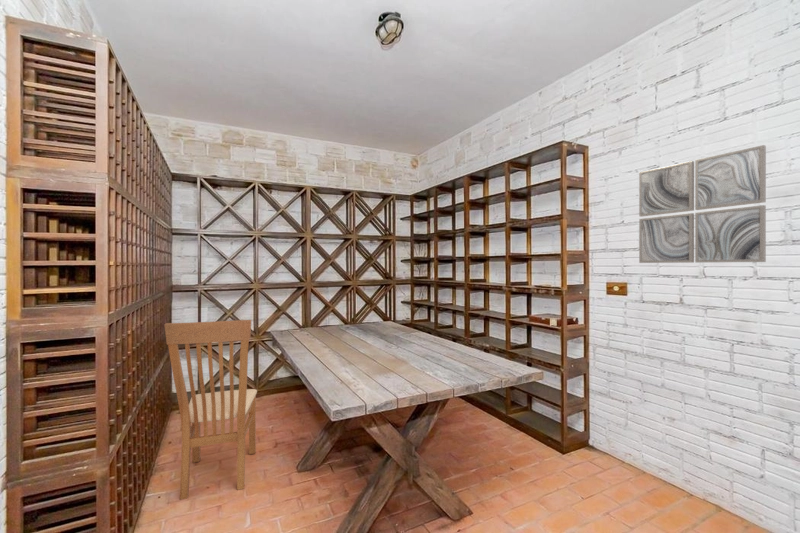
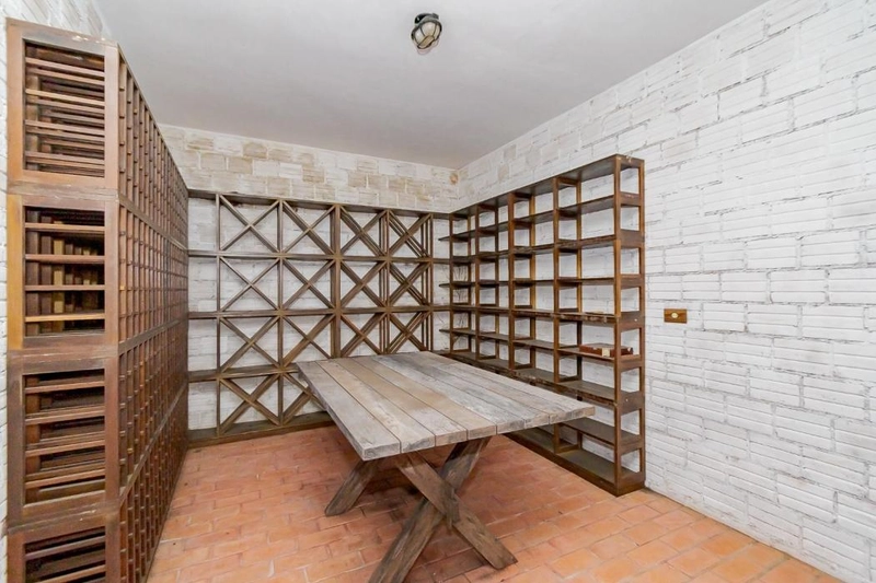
- wall art [638,144,767,264]
- chair [163,319,258,501]
